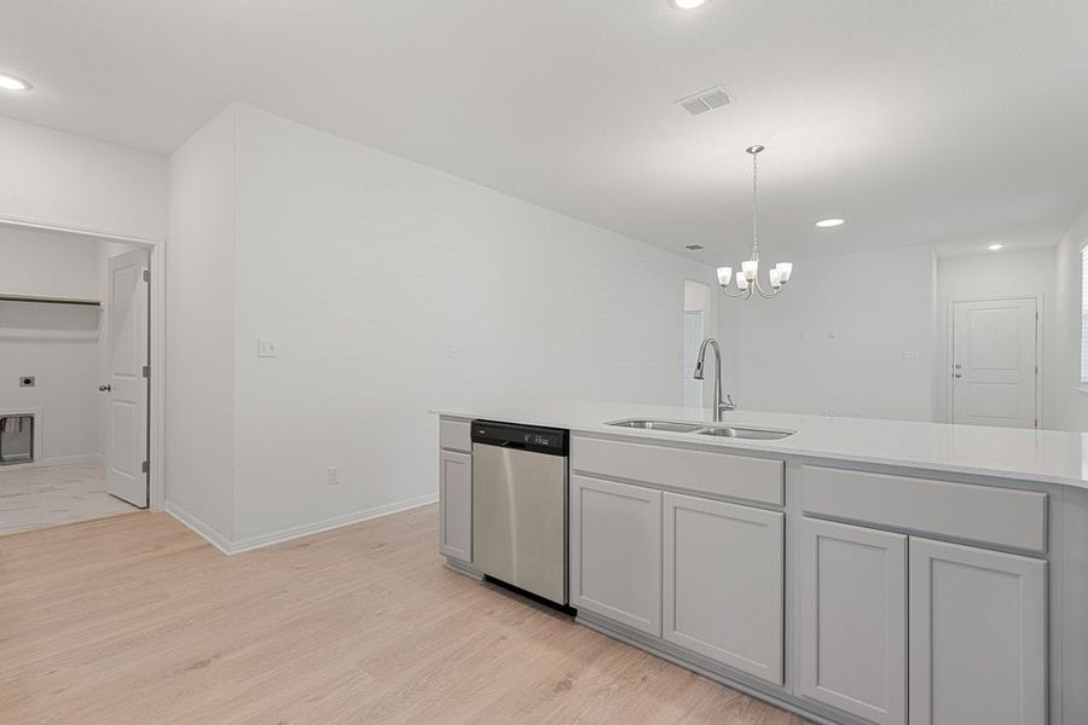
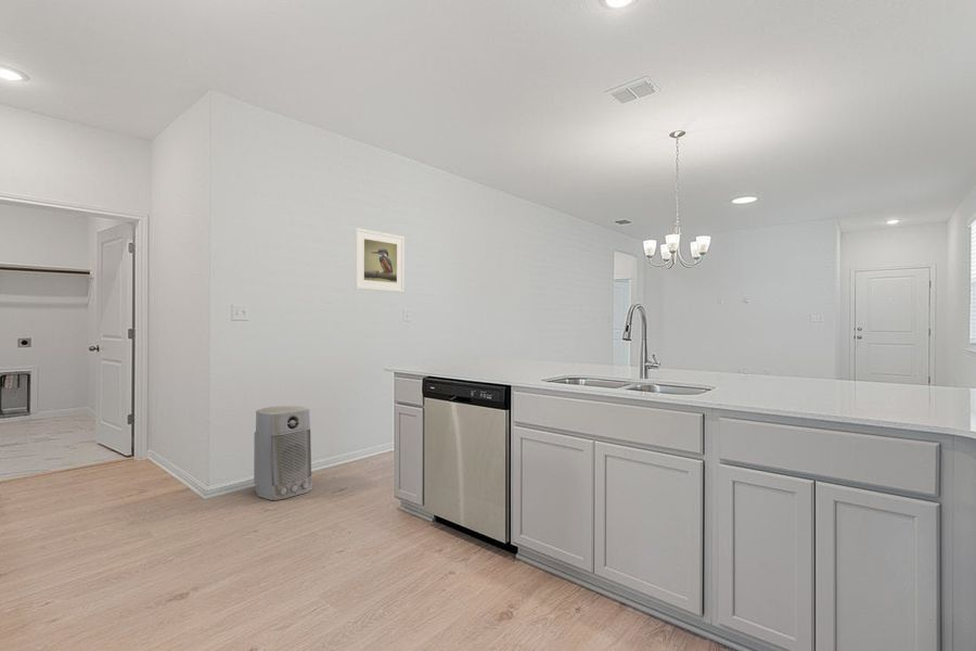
+ air purifier [253,405,313,501]
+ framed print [354,227,406,293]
